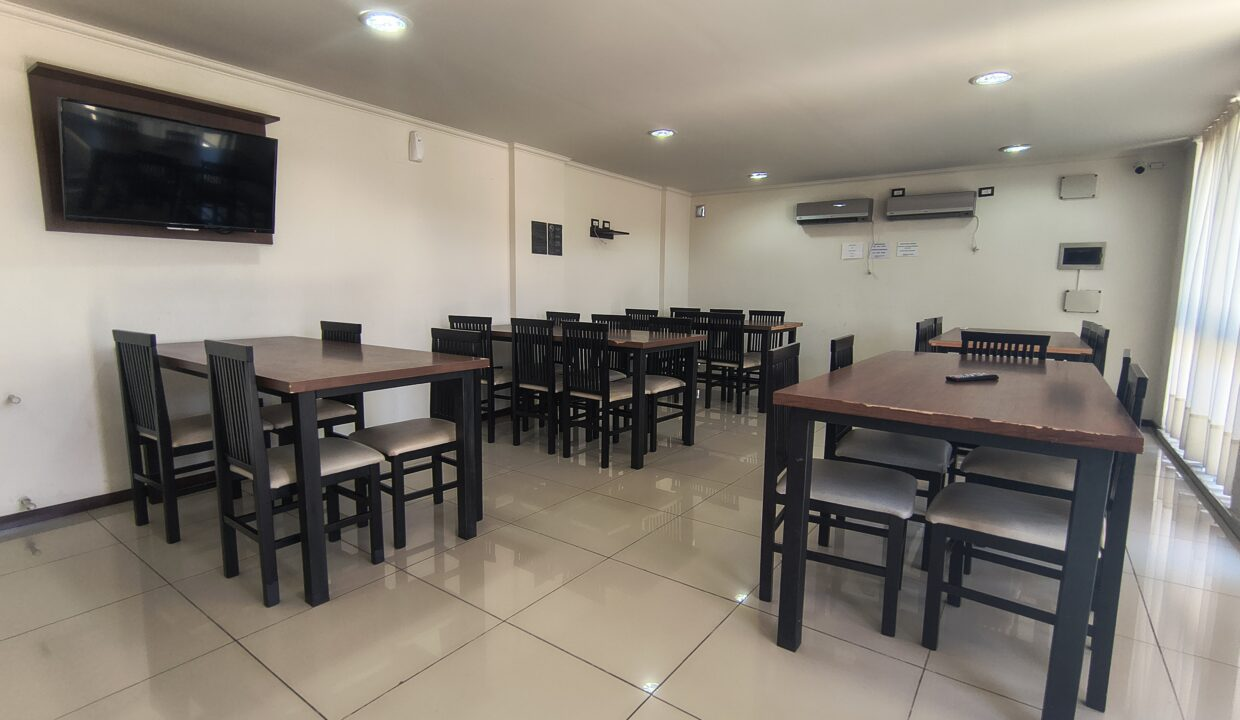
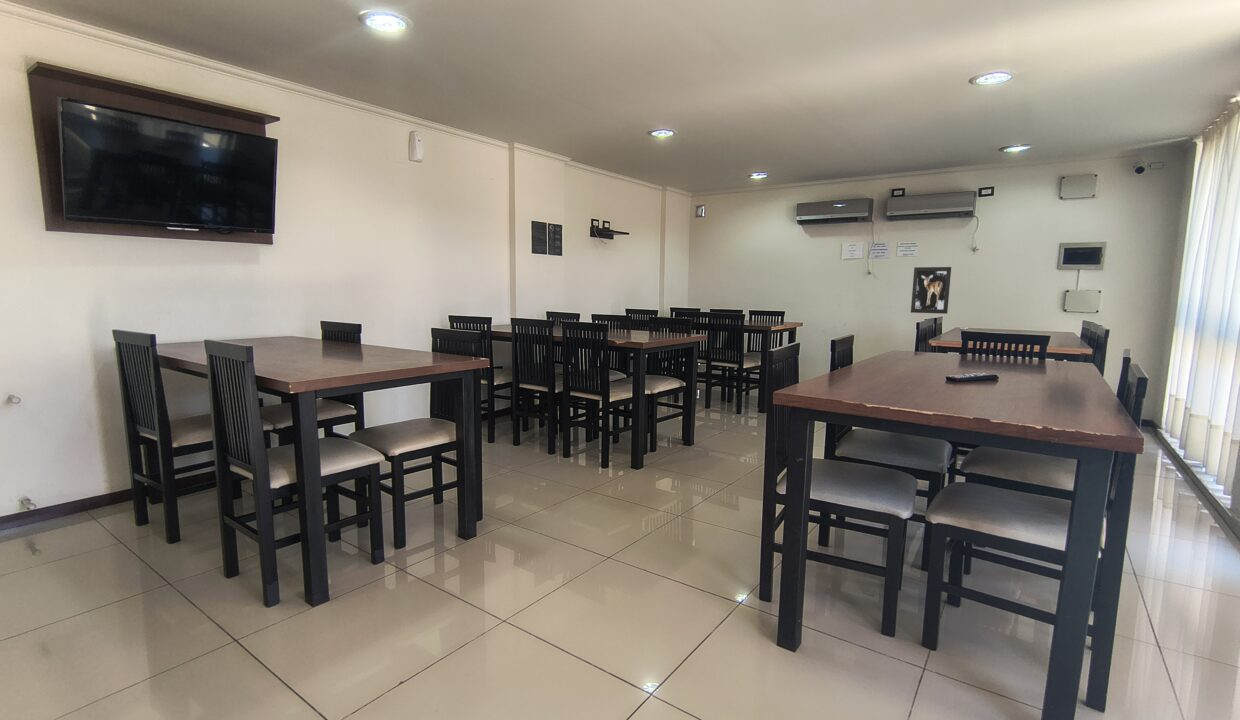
+ wall art [910,266,952,315]
